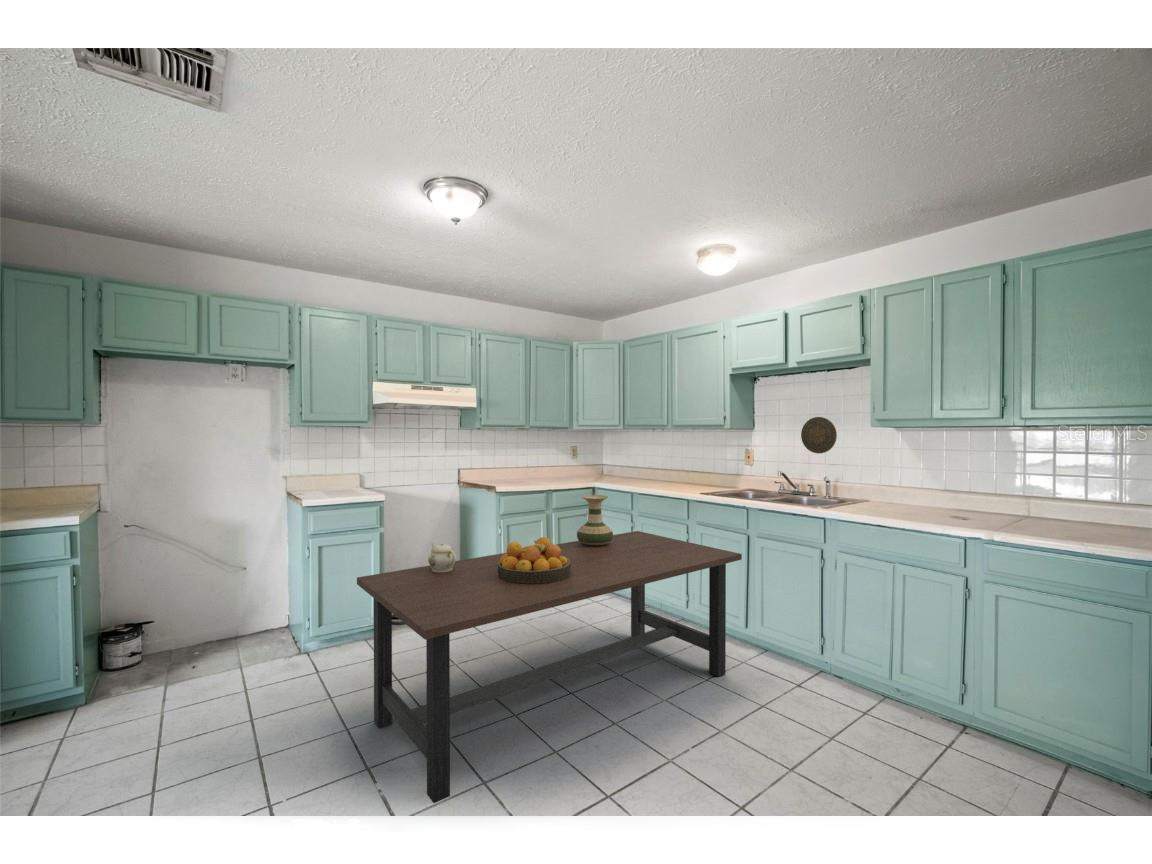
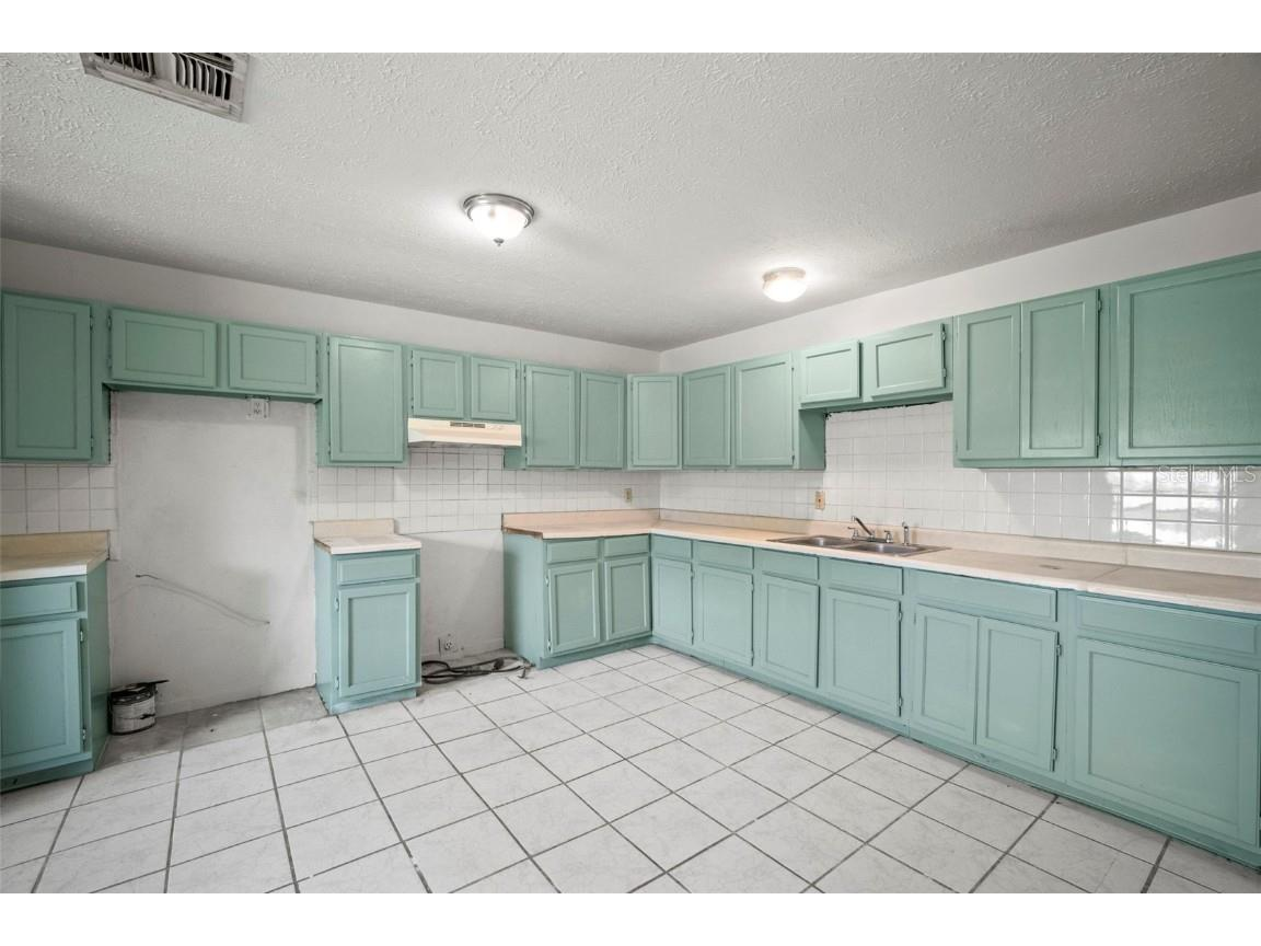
- vase [576,494,614,546]
- teapot [427,542,457,573]
- dining table [356,530,743,804]
- fruit bowl [498,536,571,584]
- decorative plate [800,416,838,455]
